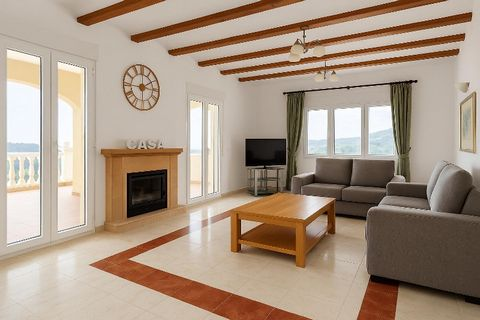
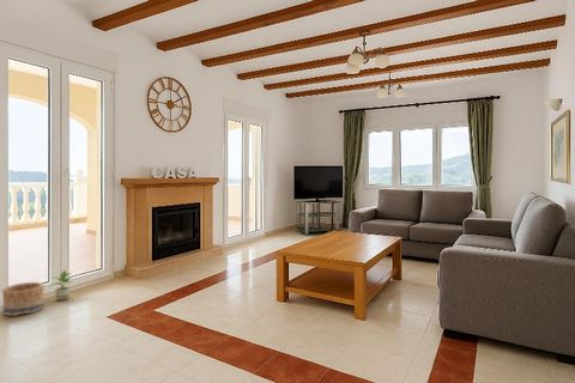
+ potted plant [49,269,74,302]
+ basket [1,281,46,317]
